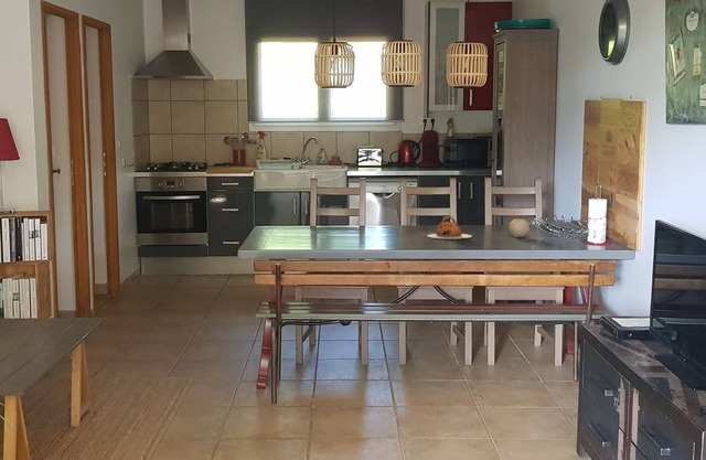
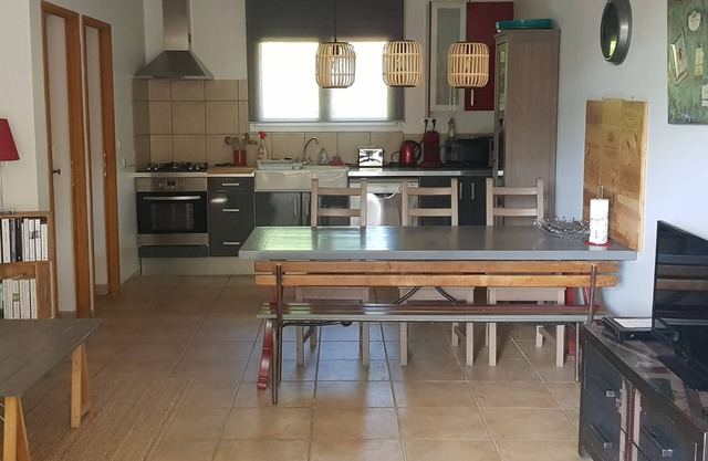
- fruit [509,217,531,238]
- teapot [426,215,473,239]
